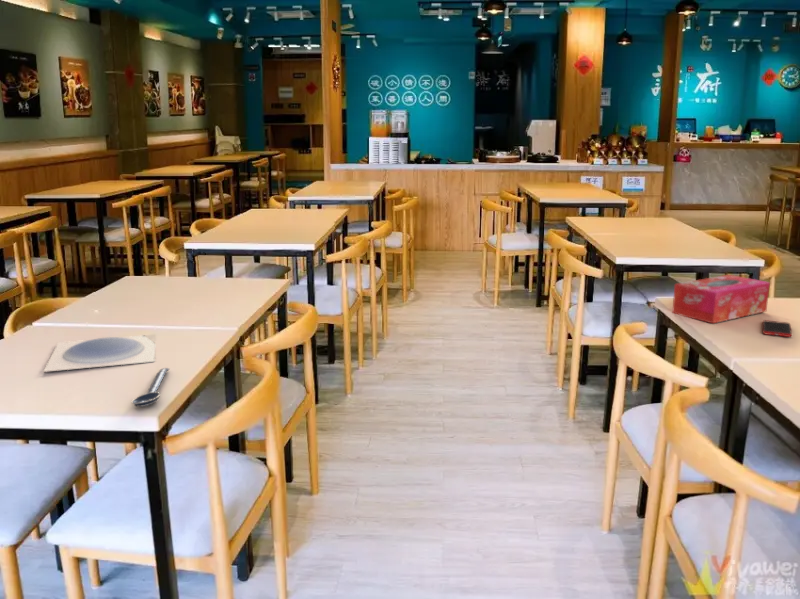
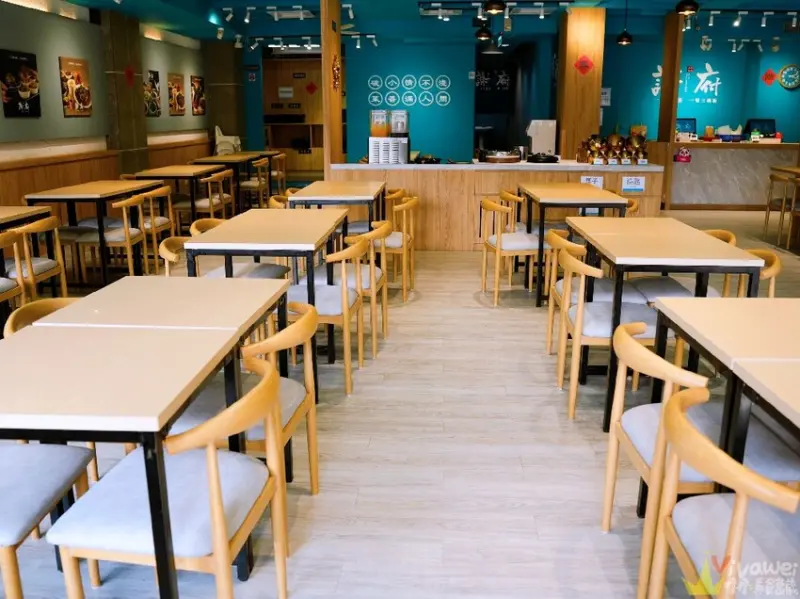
- plate [42,335,156,373]
- cell phone [762,319,793,338]
- tissue box [671,274,771,324]
- spoon [131,367,170,408]
